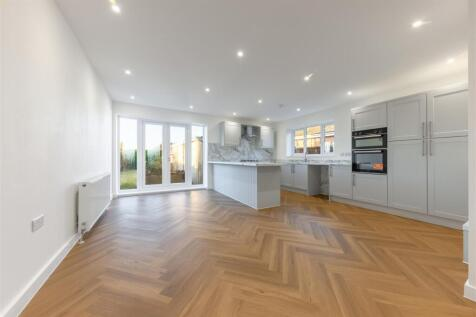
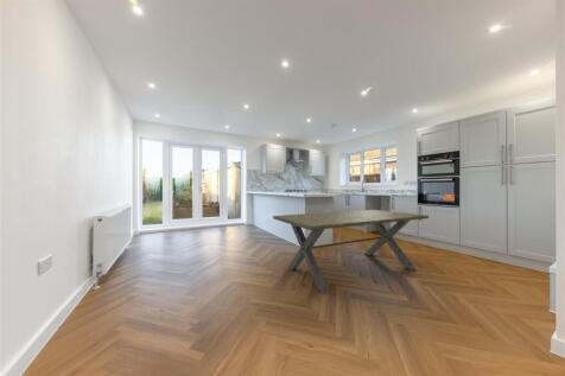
+ dining table [272,209,430,294]
